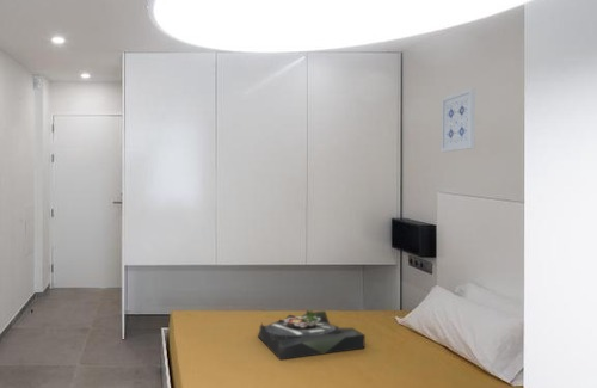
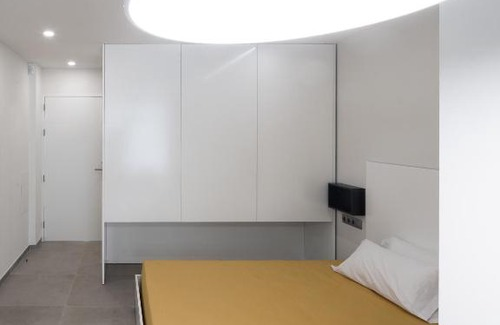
- wall art [439,87,476,153]
- serving tray [257,309,367,361]
